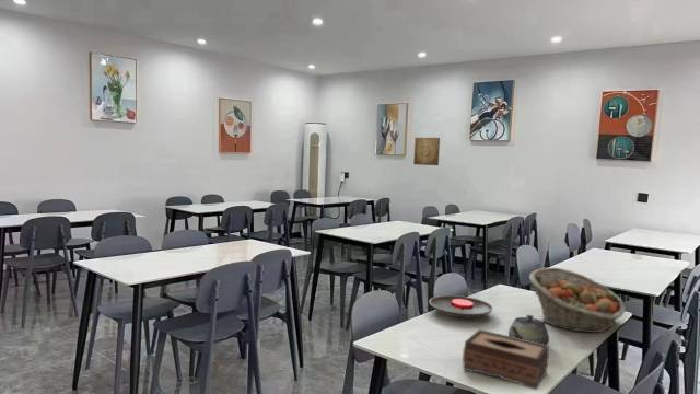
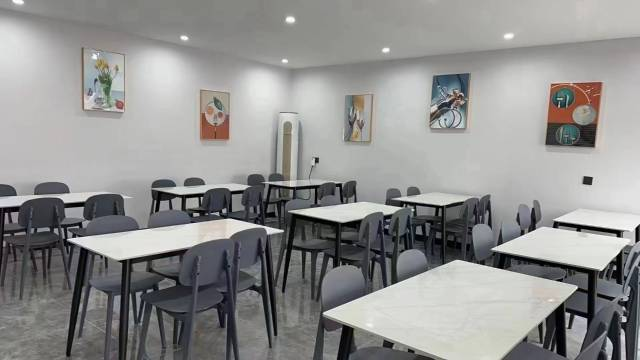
- fruit basket [528,267,627,334]
- tissue box [462,328,550,391]
- teapot [508,314,550,345]
- wall art [412,137,441,166]
- plate [428,294,494,318]
